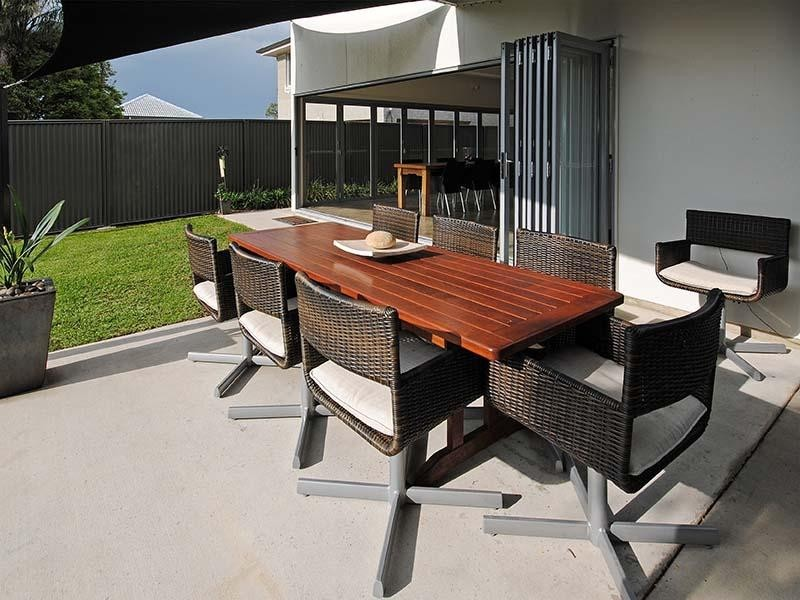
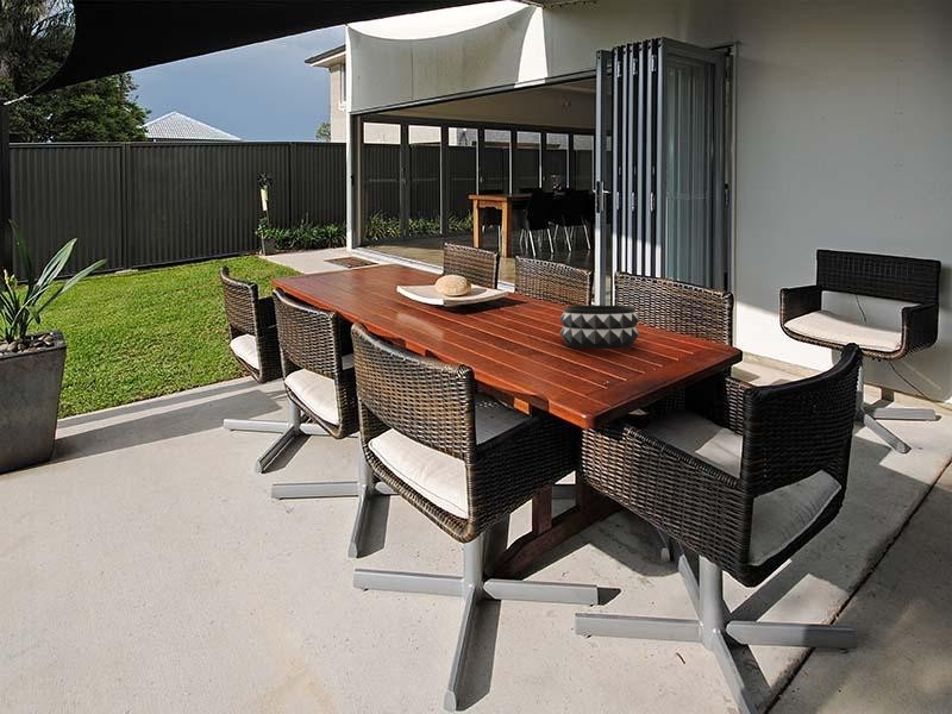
+ decorative bowl [558,305,640,350]
